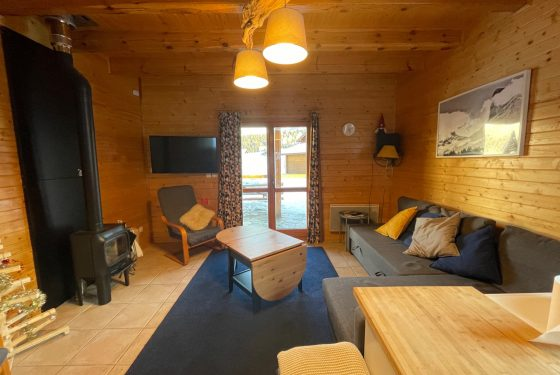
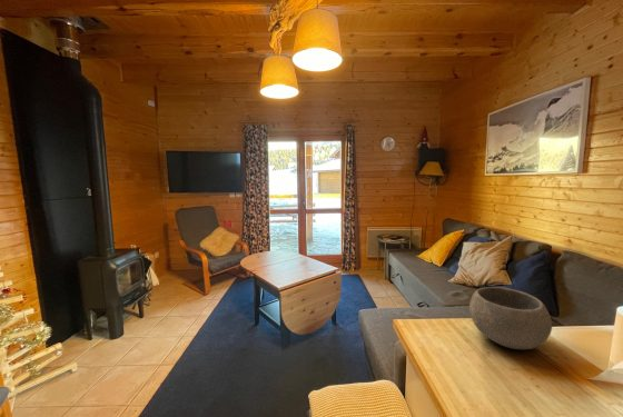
+ bowl [468,286,553,350]
